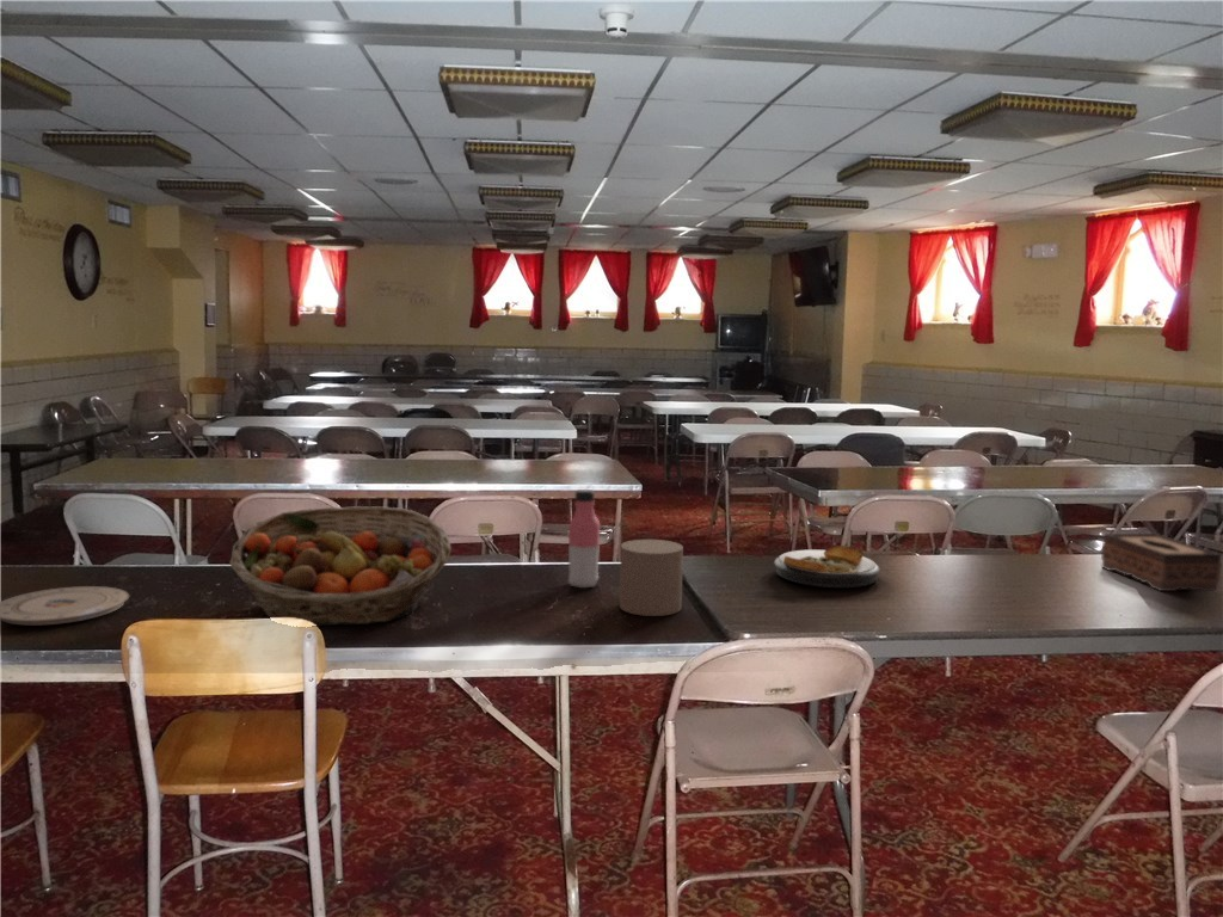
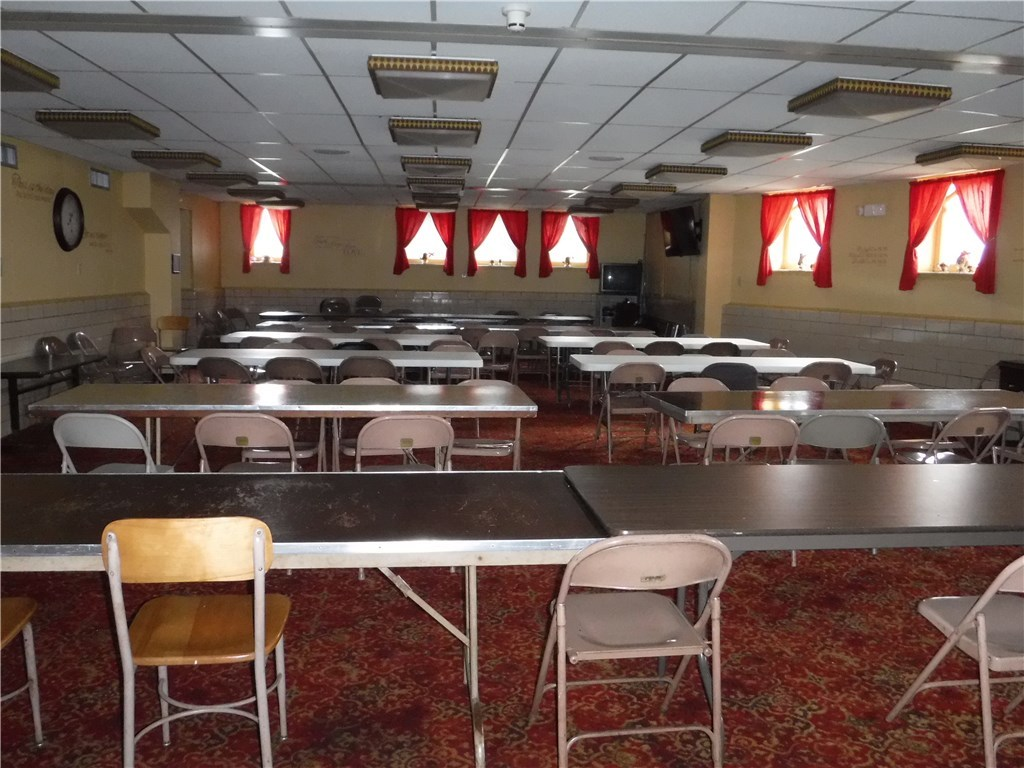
- water bottle [567,488,601,589]
- candle [619,538,684,617]
- fruit basket [228,505,451,627]
- tissue box [1100,533,1223,592]
- plate [773,544,881,589]
- plate [0,585,131,626]
